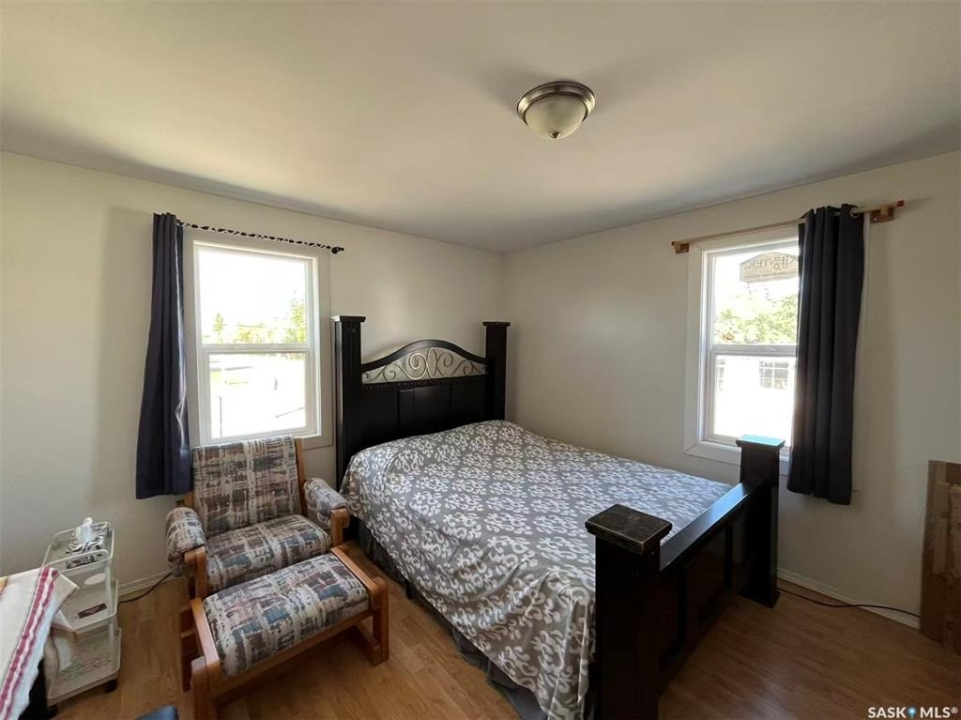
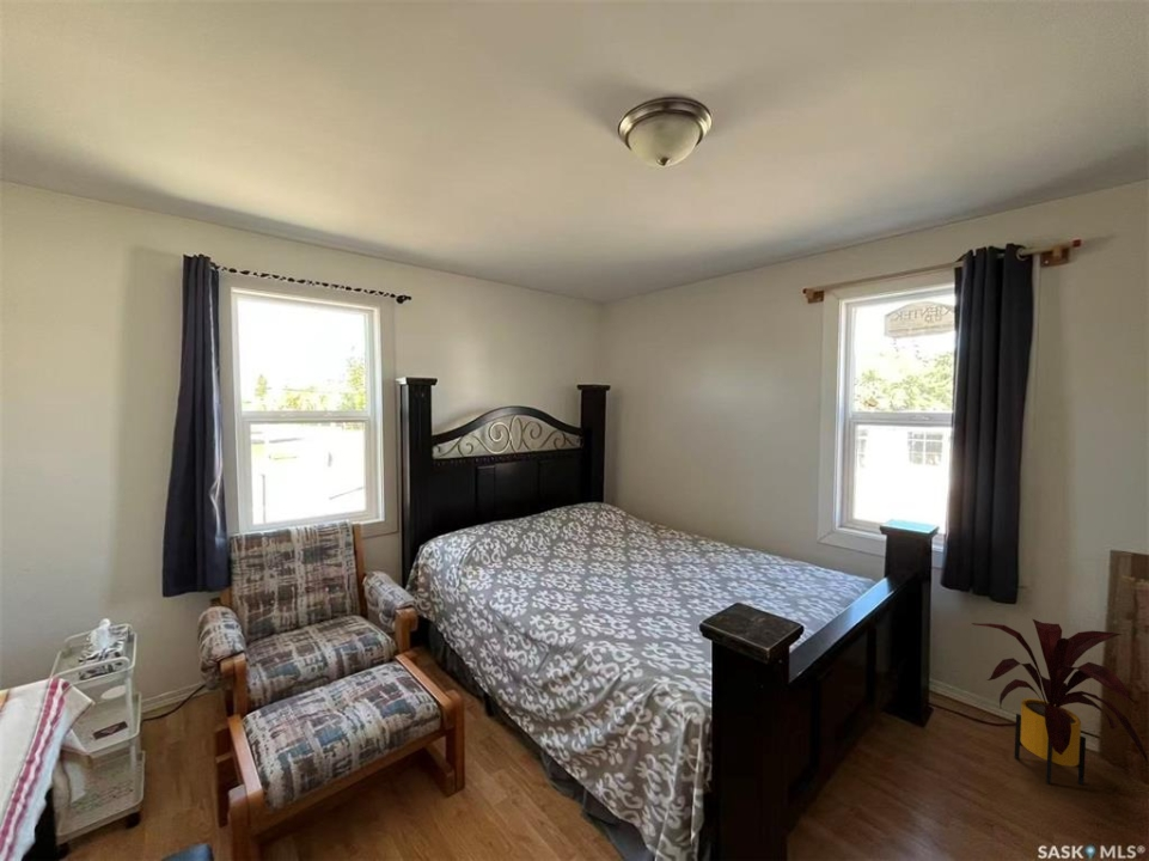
+ house plant [971,618,1149,786]
